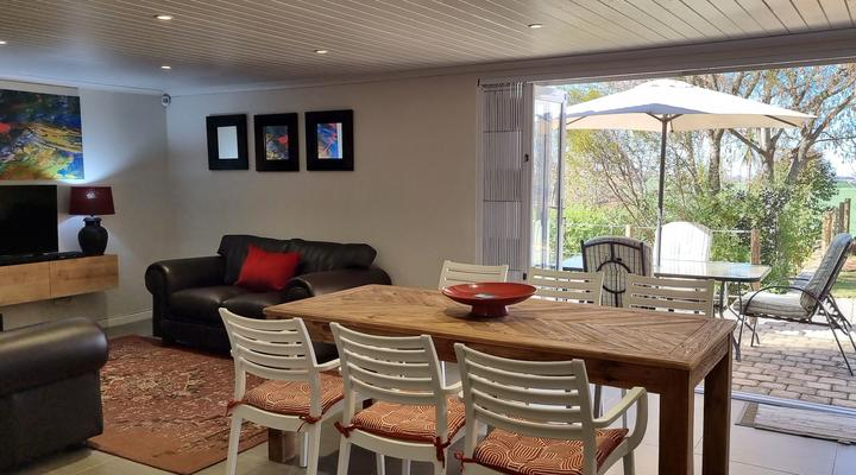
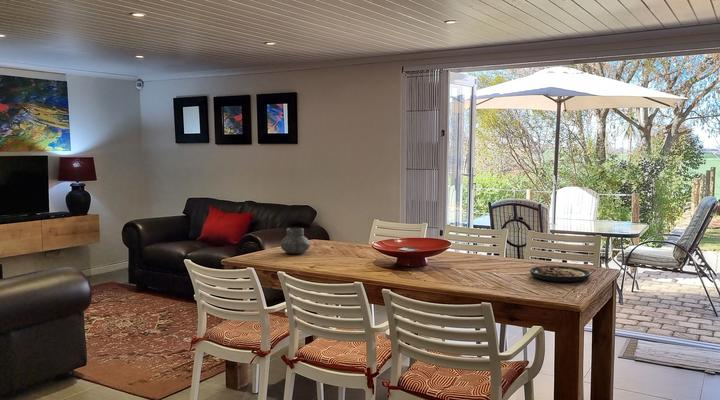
+ vase [279,227,311,255]
+ plate [528,265,592,283]
